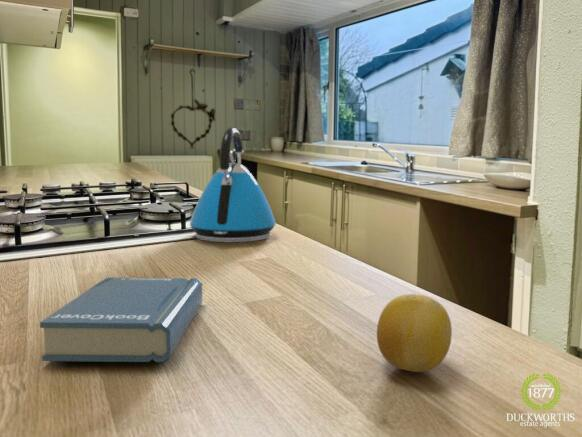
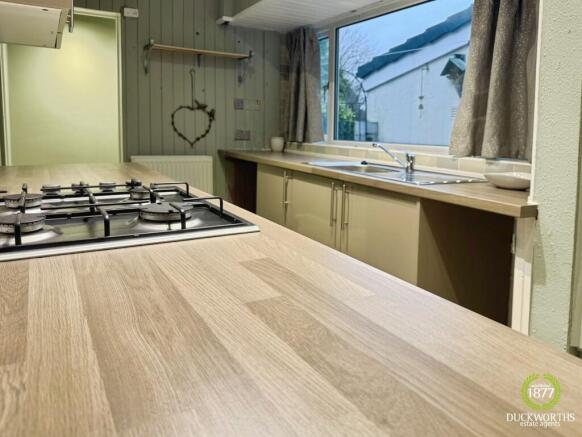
- kettle [189,126,277,244]
- hardback book [39,277,203,363]
- fruit [376,293,453,373]
